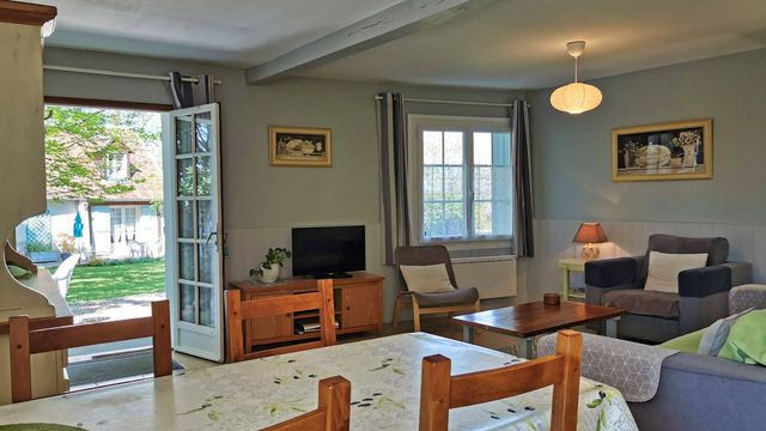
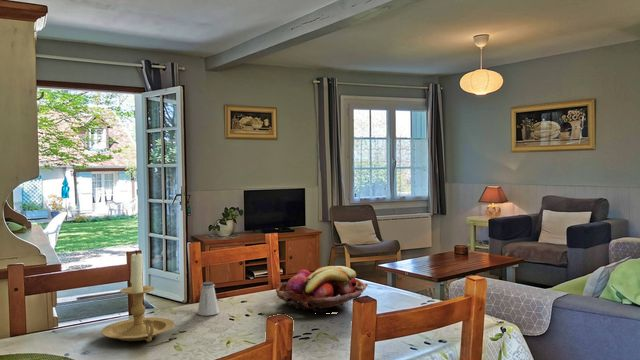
+ candle holder [100,249,175,343]
+ fruit basket [275,265,369,313]
+ saltshaker [197,281,220,317]
